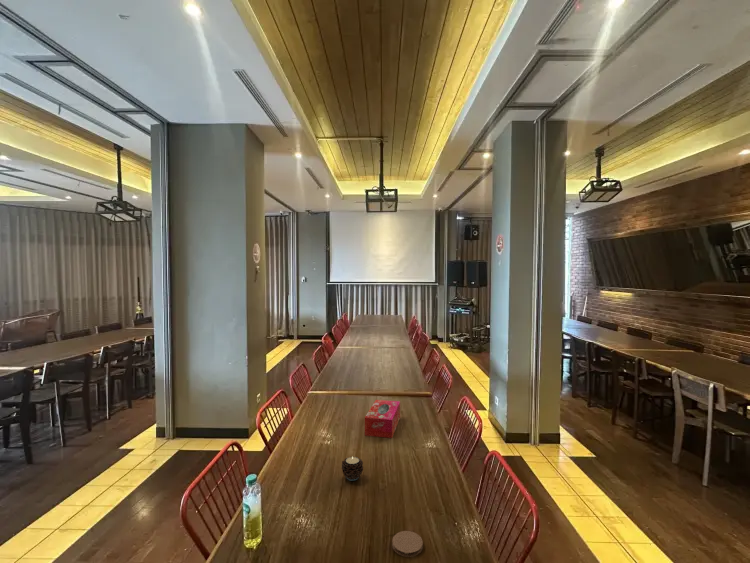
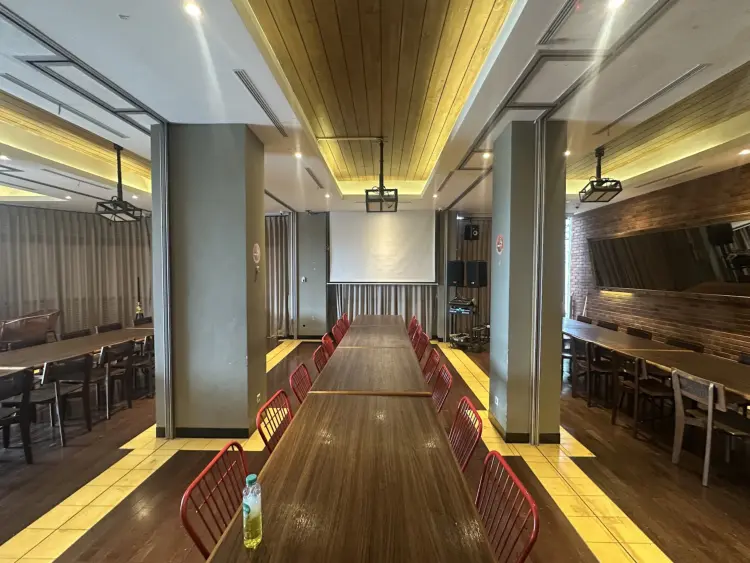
- tissue box [364,399,401,439]
- coaster [391,530,424,558]
- candle [341,456,364,482]
